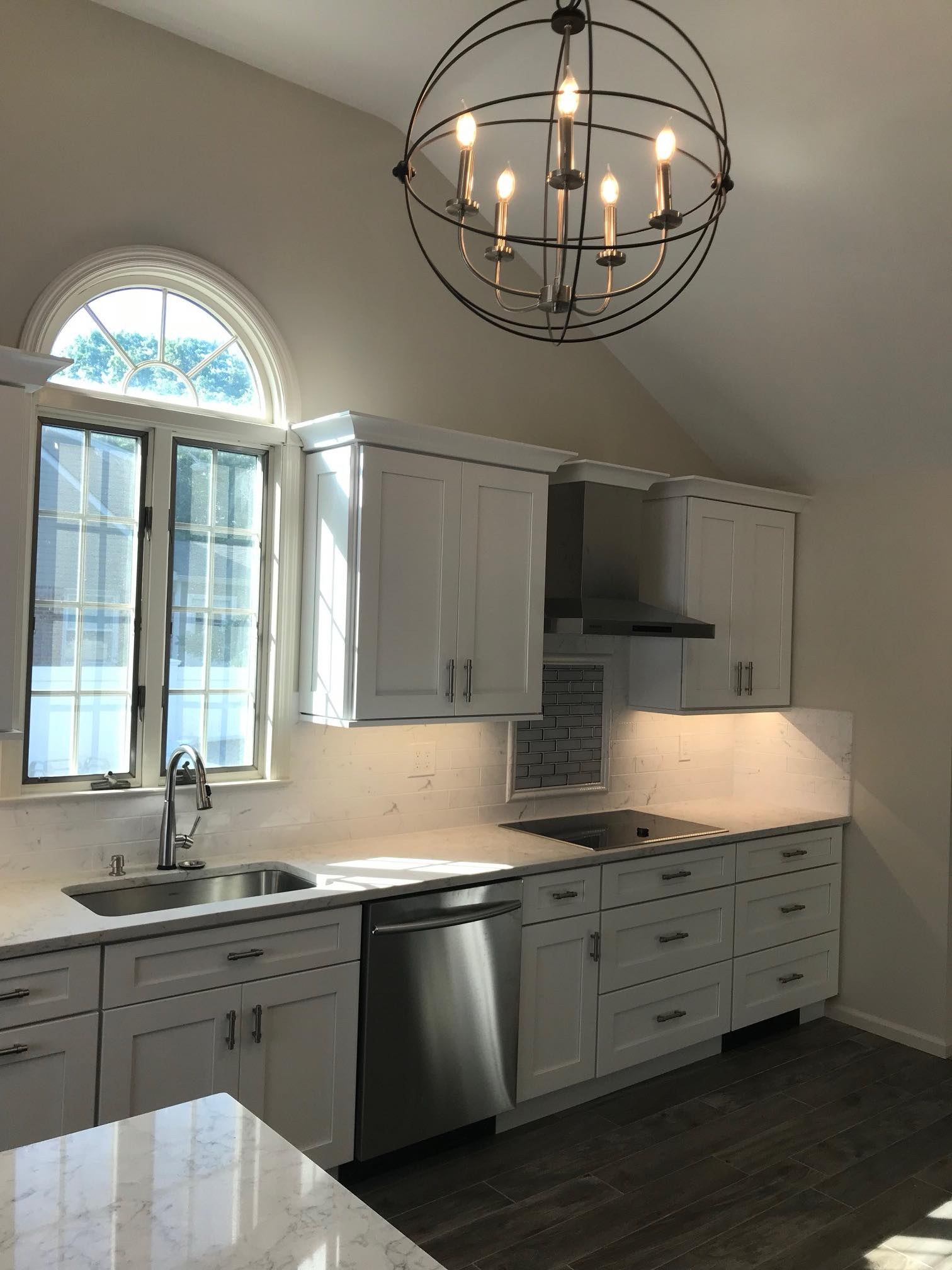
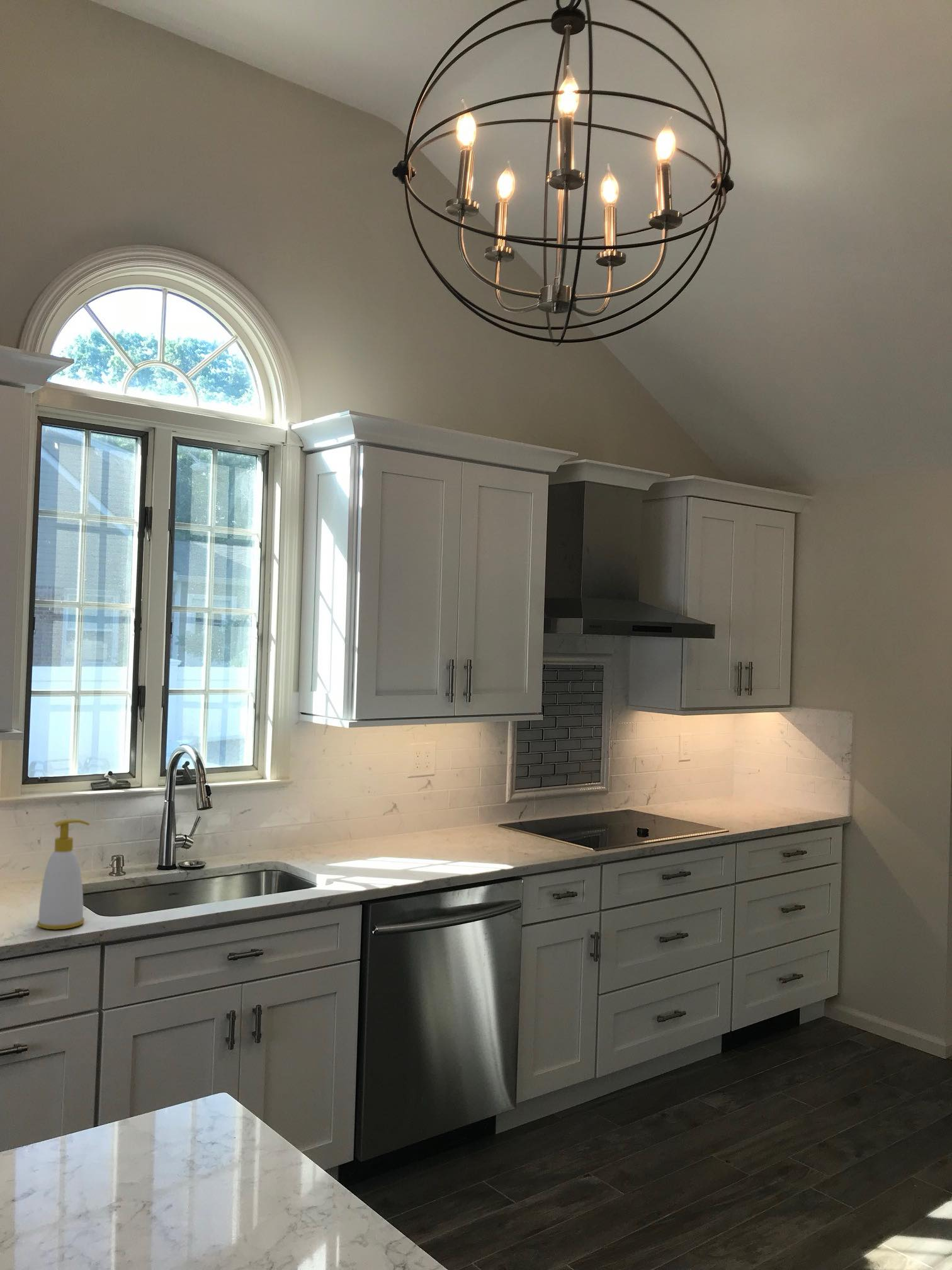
+ soap bottle [37,819,90,930]
